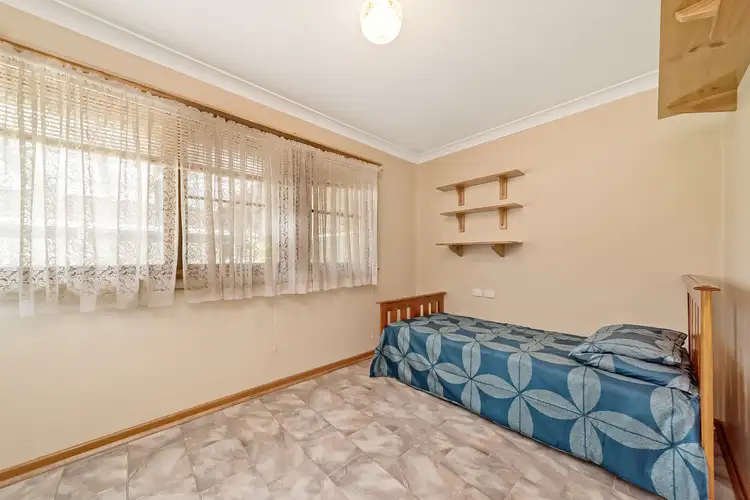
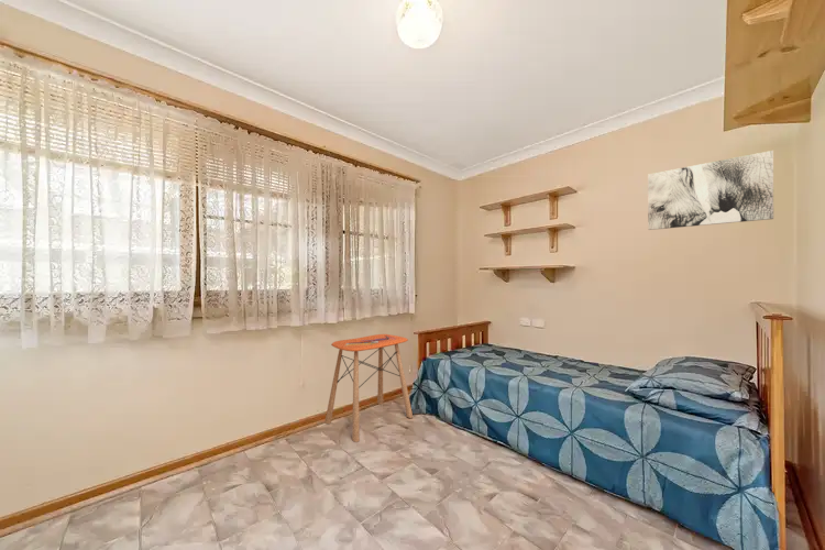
+ side table [323,333,414,443]
+ wall art [647,150,774,231]
